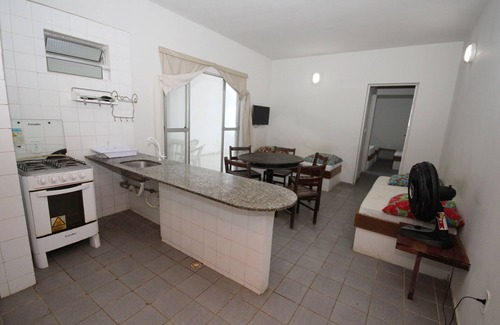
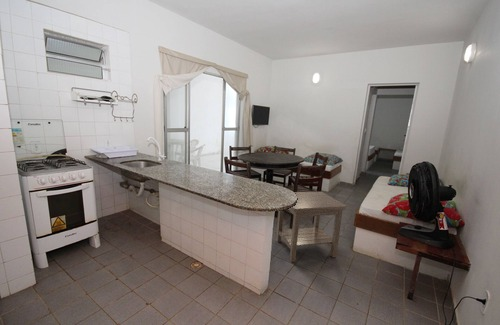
+ side table [275,191,347,263]
